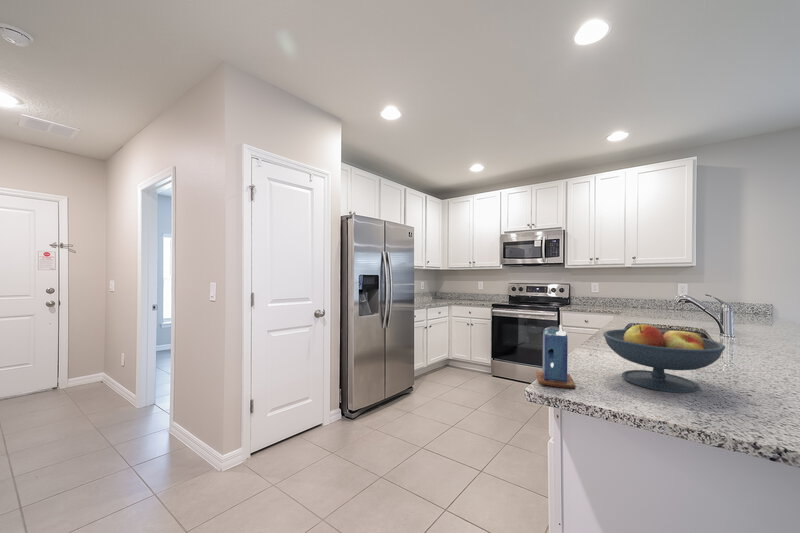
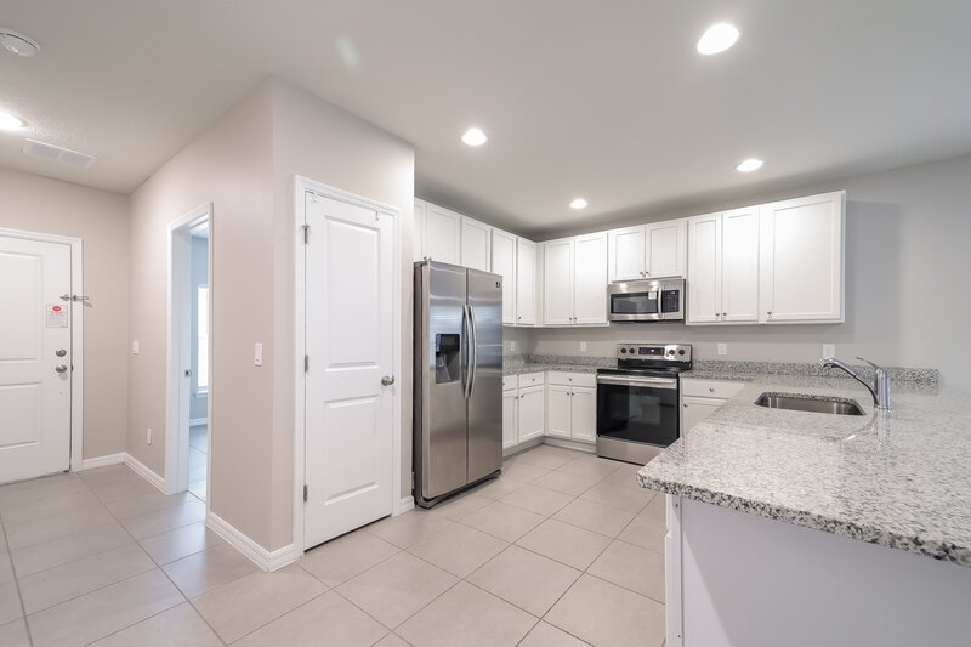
- fruit bowl [602,323,726,394]
- candle [535,324,576,389]
